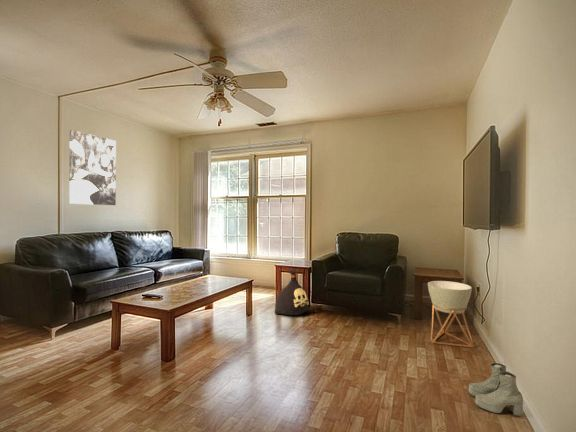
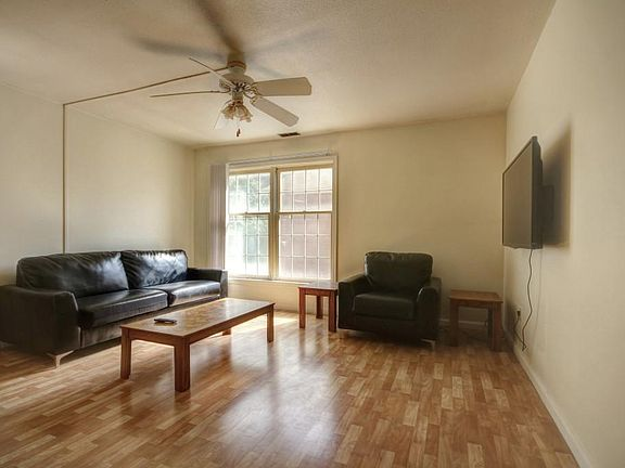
- bag [273,269,310,316]
- boots [468,362,524,417]
- planter [427,280,475,348]
- wall art [68,129,117,206]
